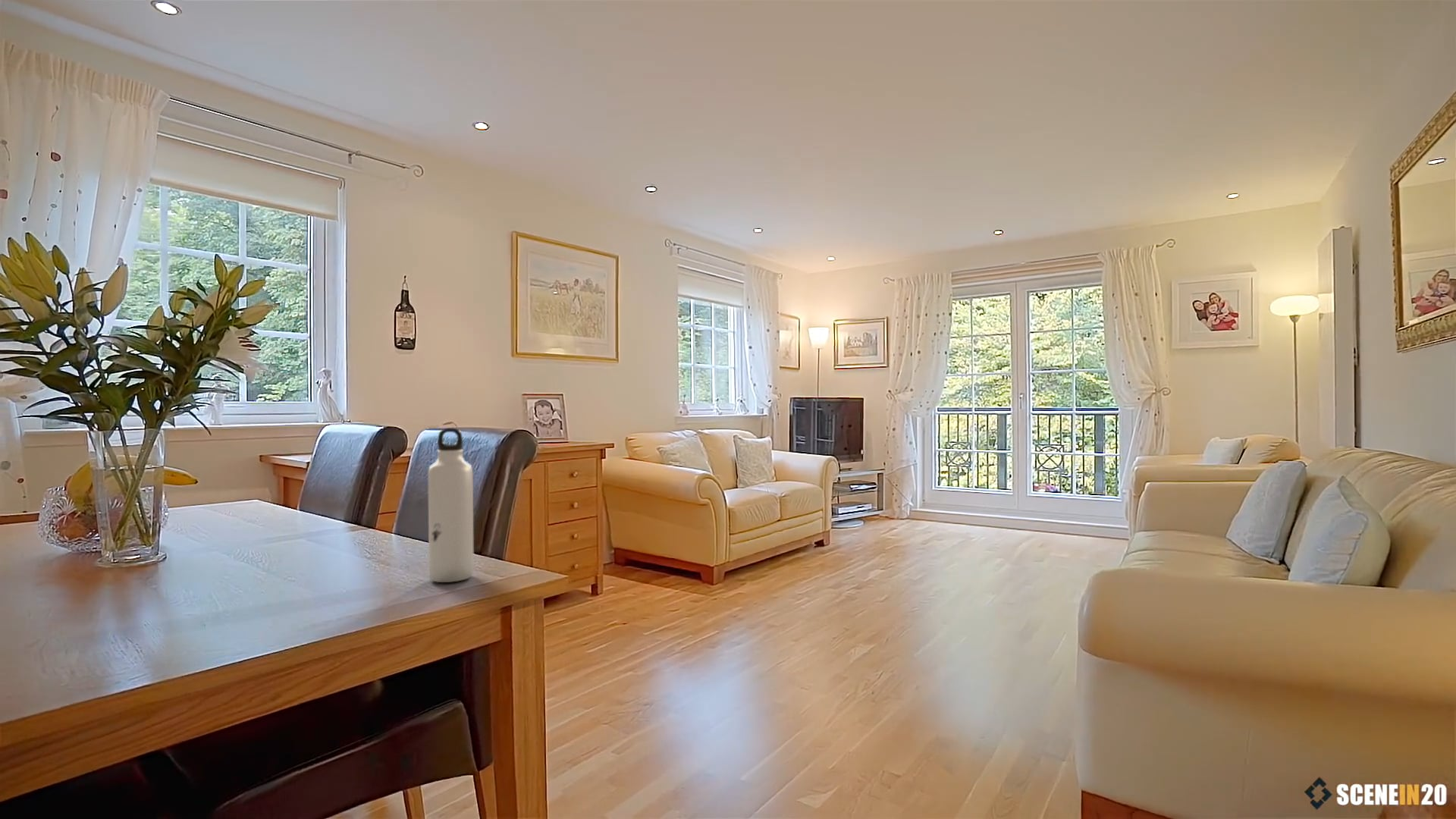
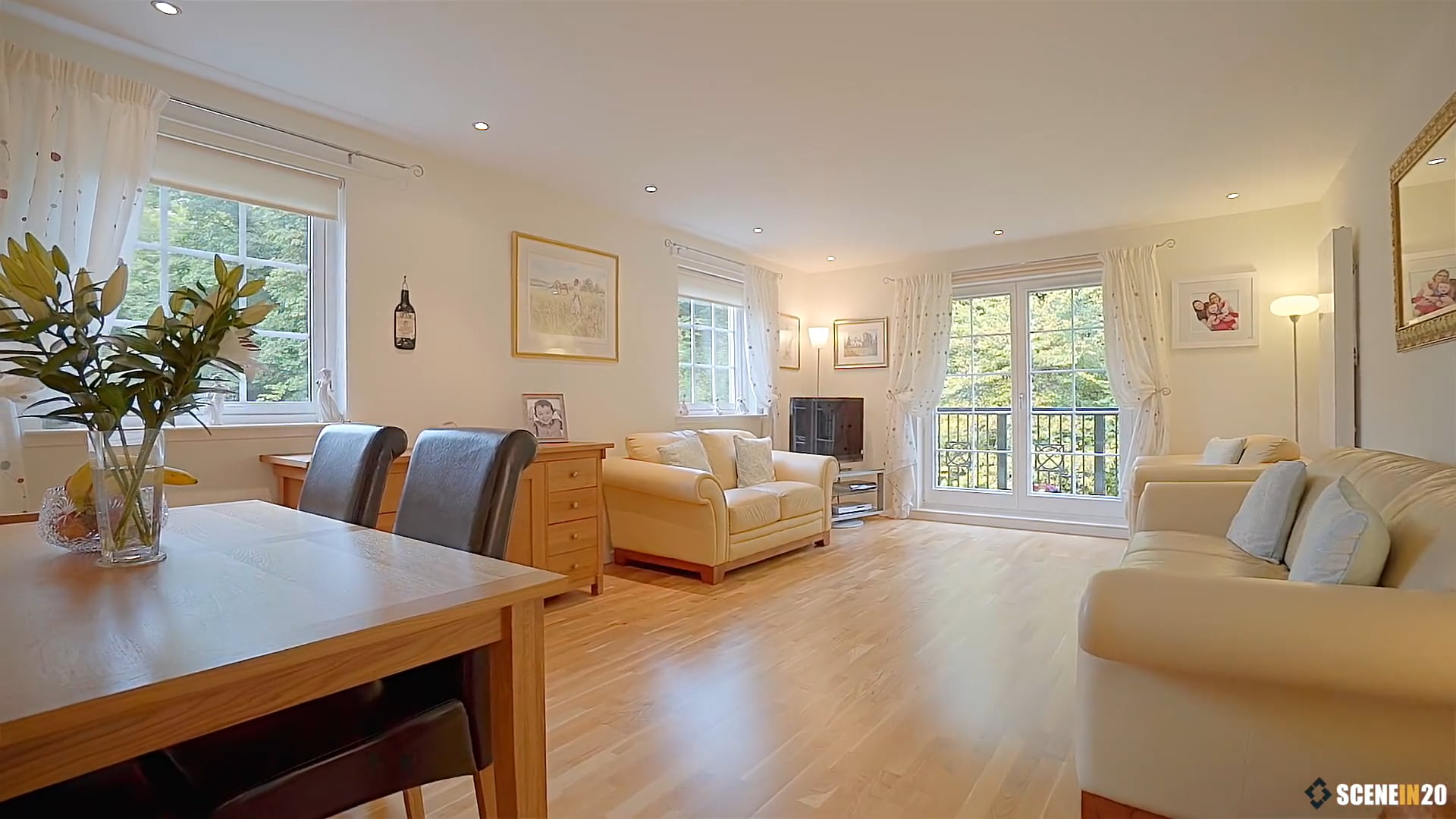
- water bottle [428,428,475,583]
